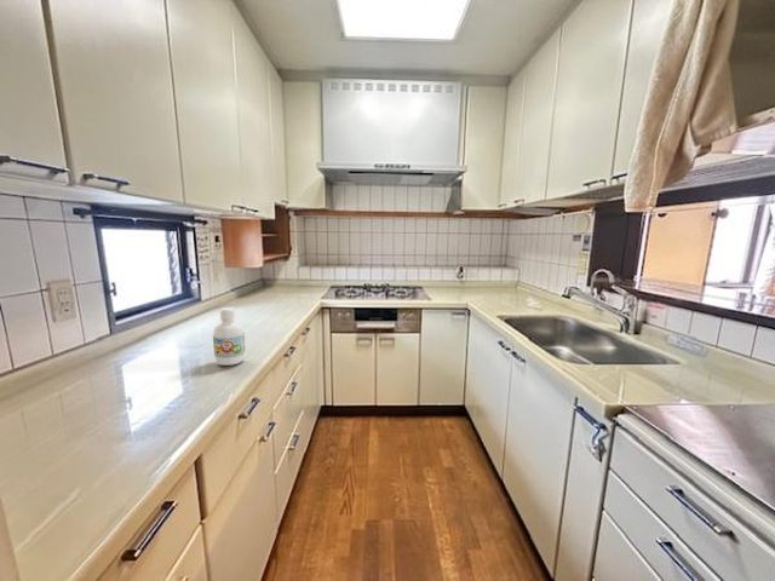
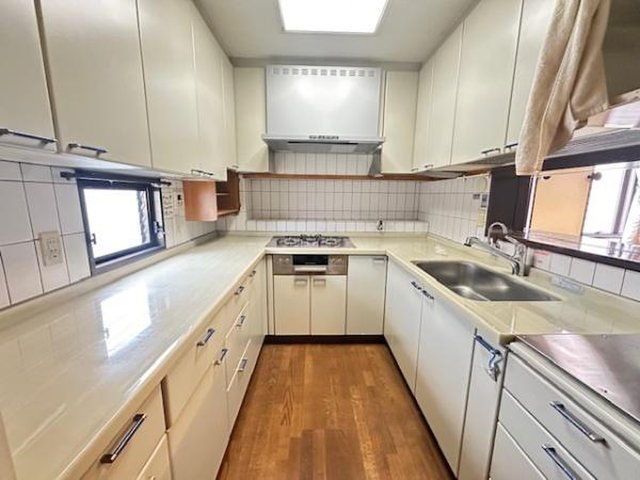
- bottle [212,306,247,367]
